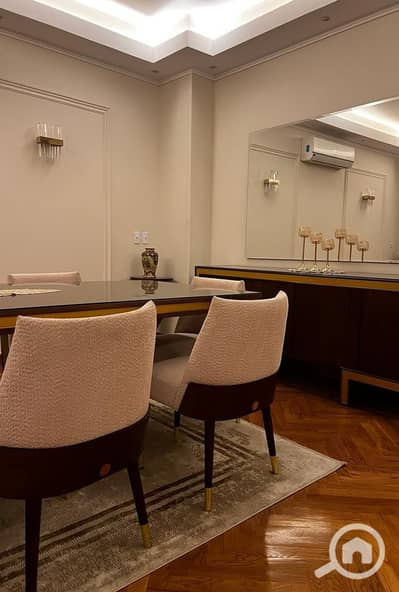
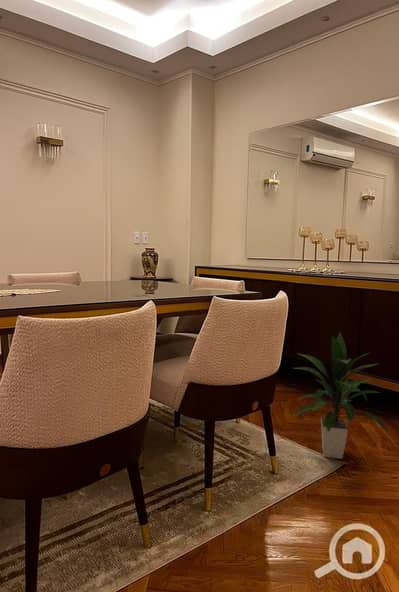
+ indoor plant [293,331,392,460]
